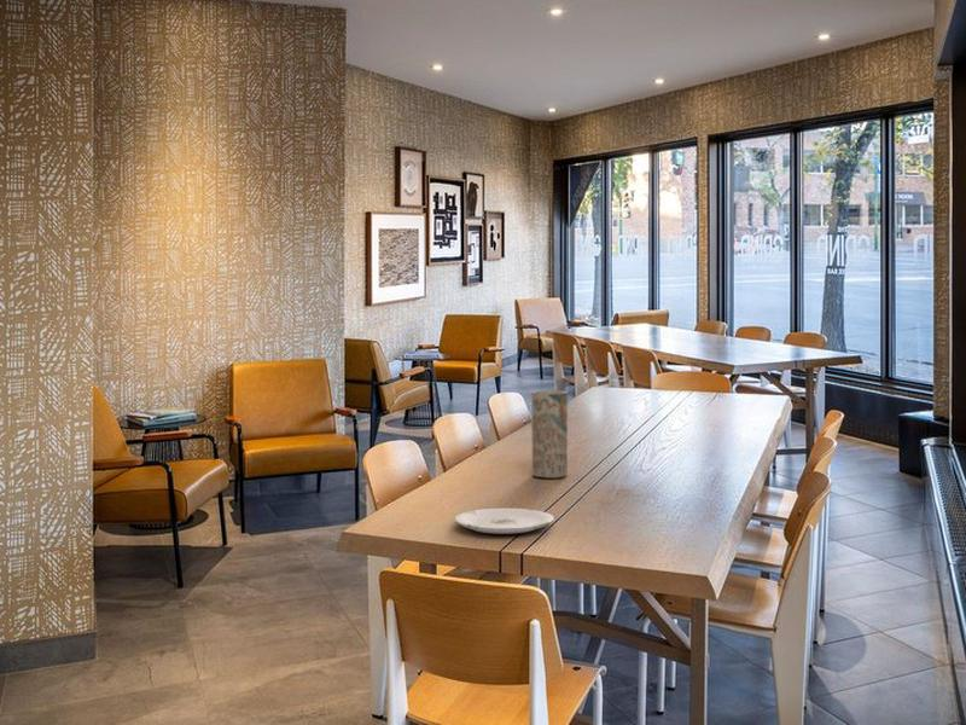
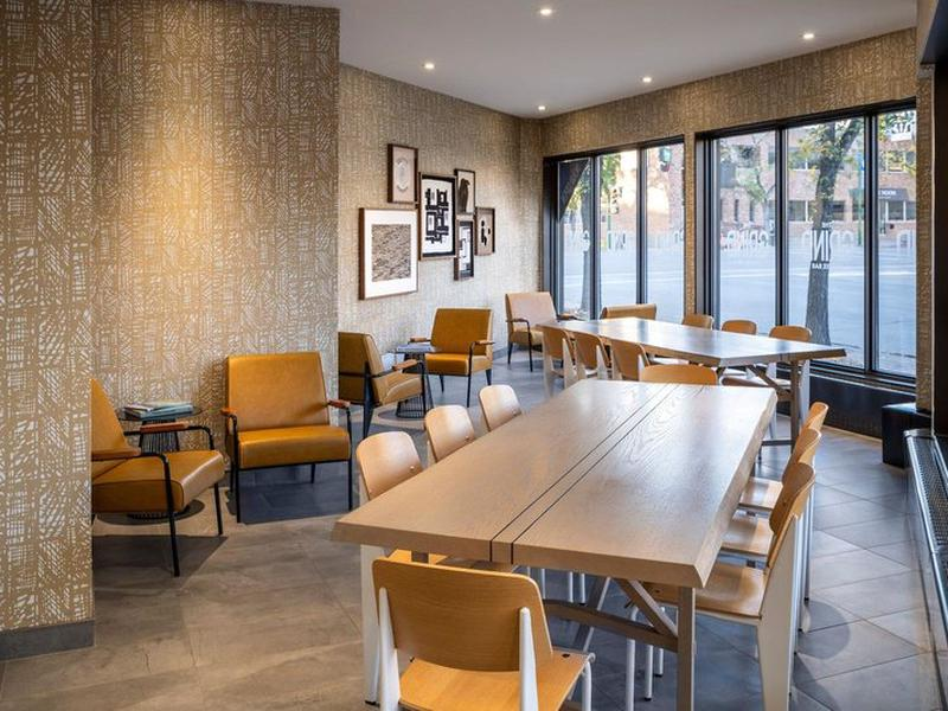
- vase [530,389,569,480]
- plate [454,507,554,535]
